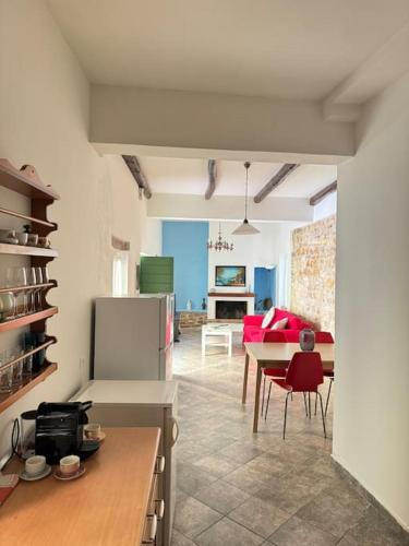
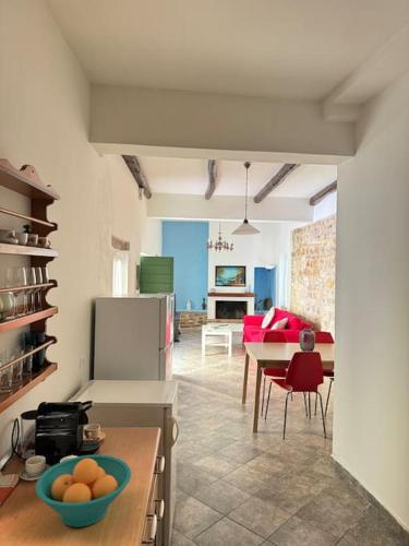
+ fruit bowl [34,454,132,529]
